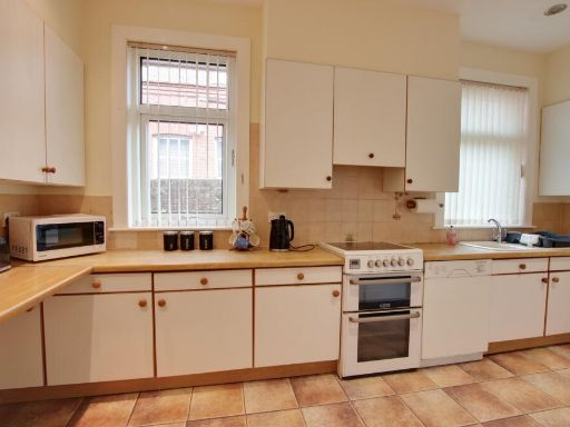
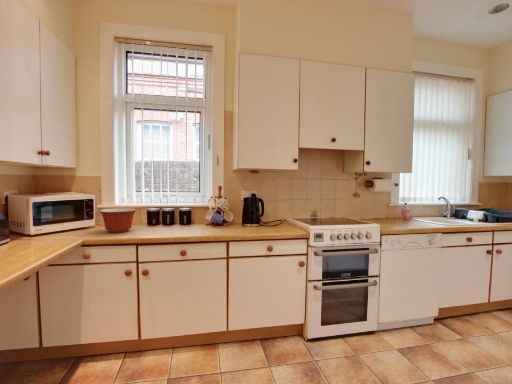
+ mixing bowl [98,207,137,234]
